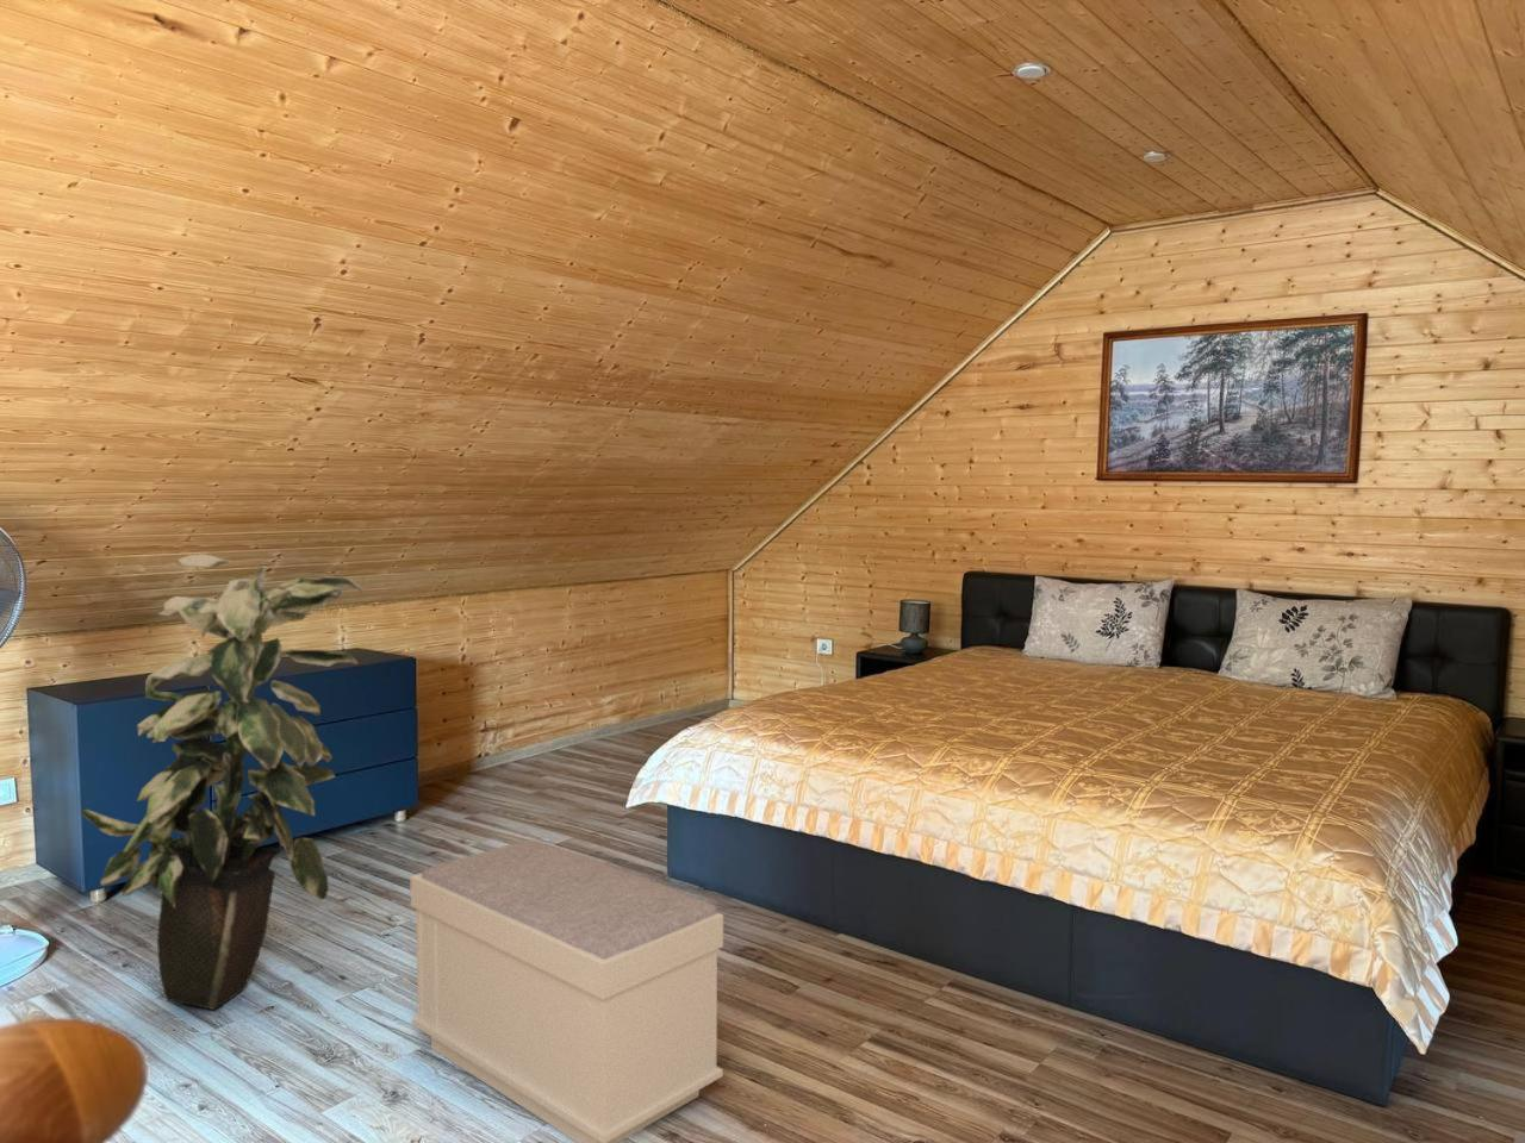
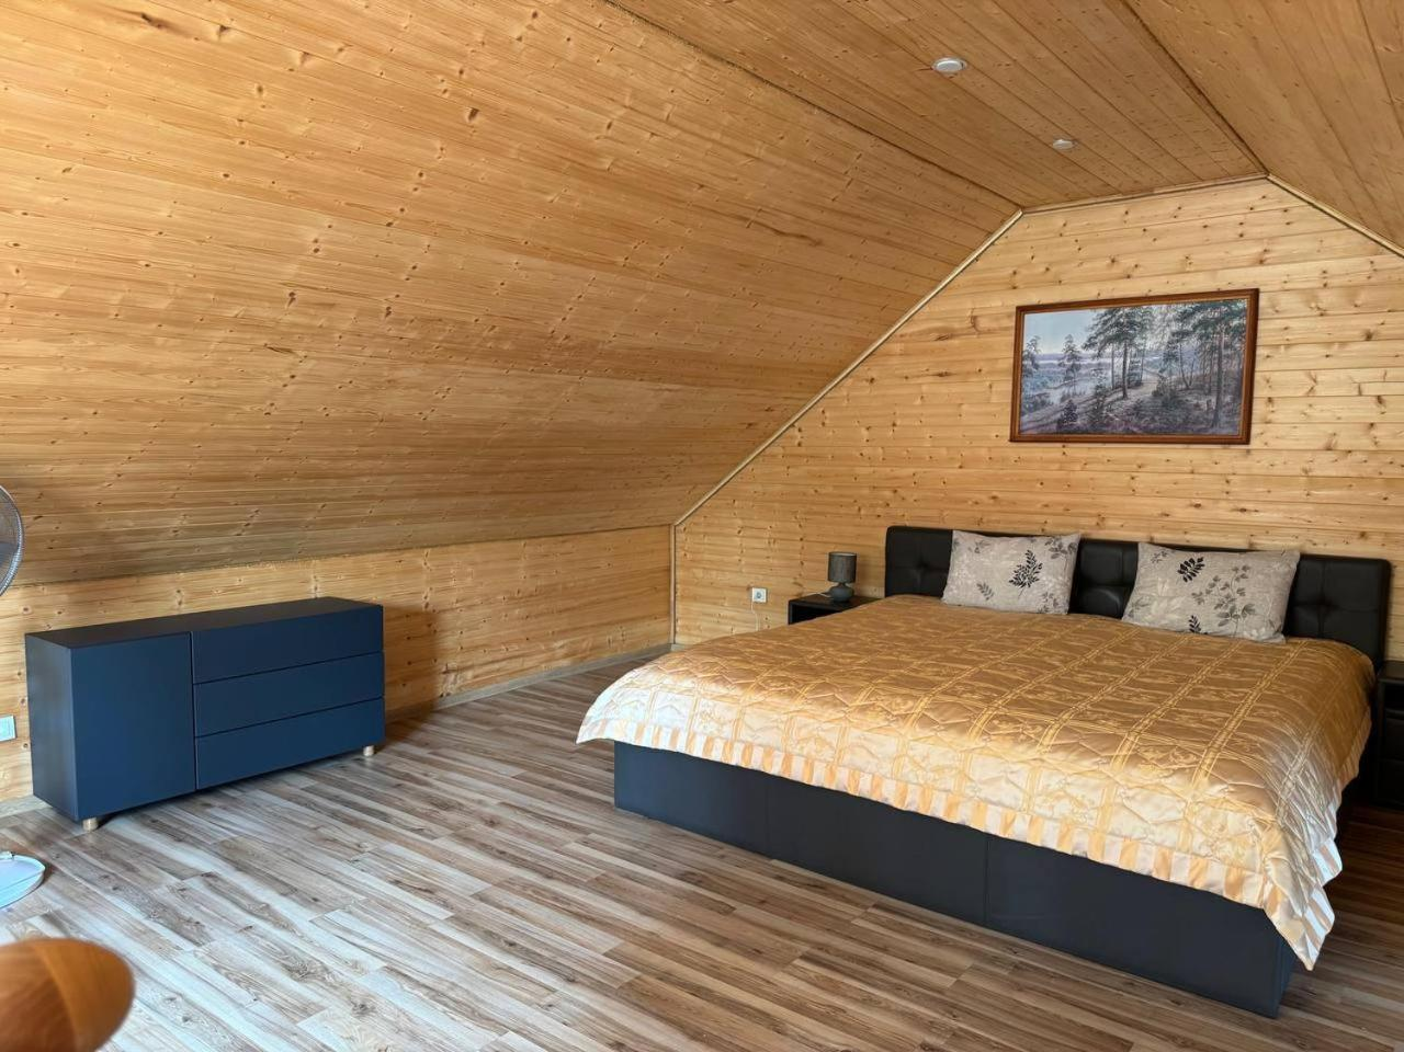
- bench [408,839,724,1143]
- indoor plant [78,552,364,1011]
